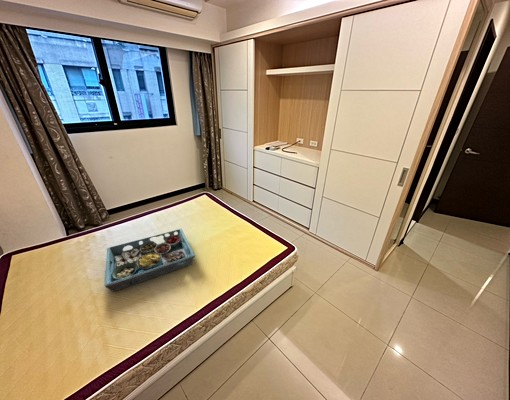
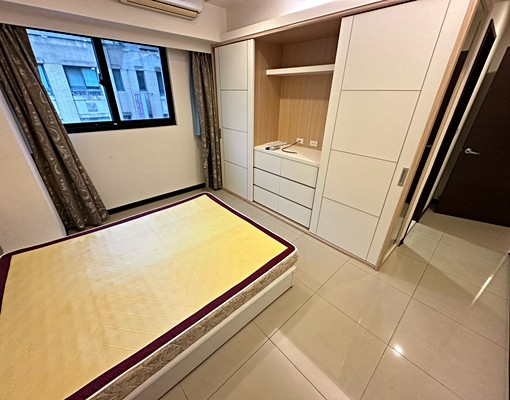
- serving tray [104,228,196,293]
